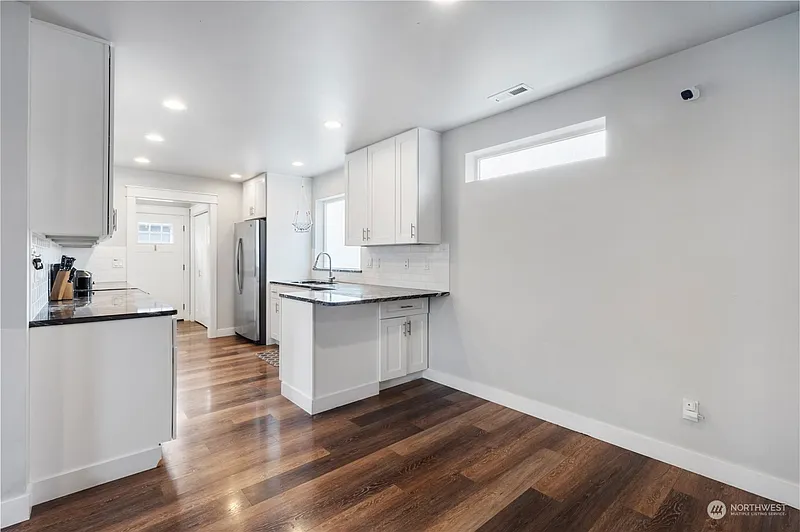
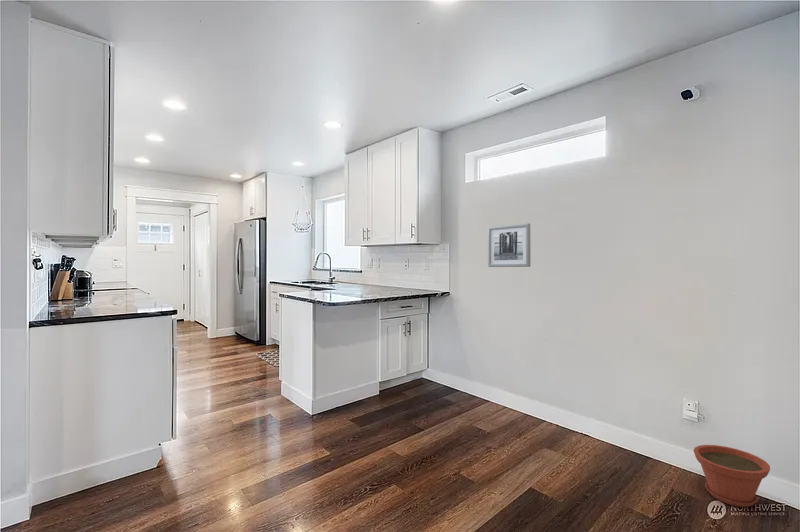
+ wall art [487,222,531,268]
+ plant pot [693,444,771,508]
